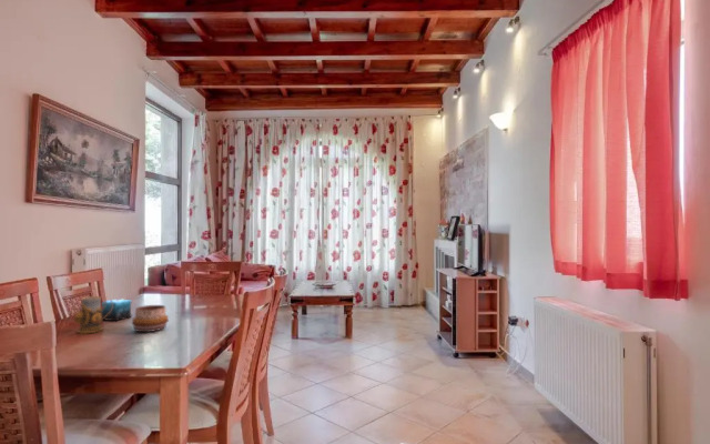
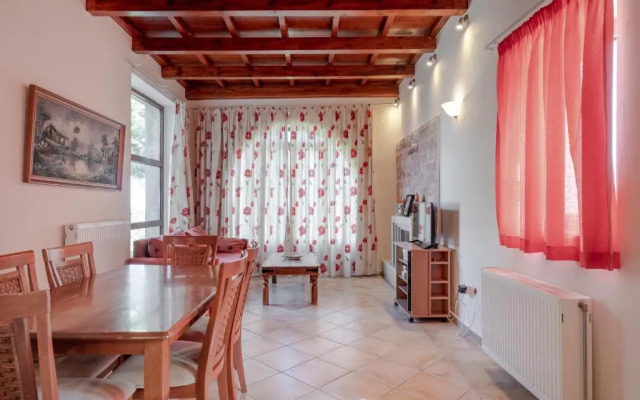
- candle [101,297,132,322]
- mug [73,295,113,334]
- decorative bowl [131,304,170,333]
